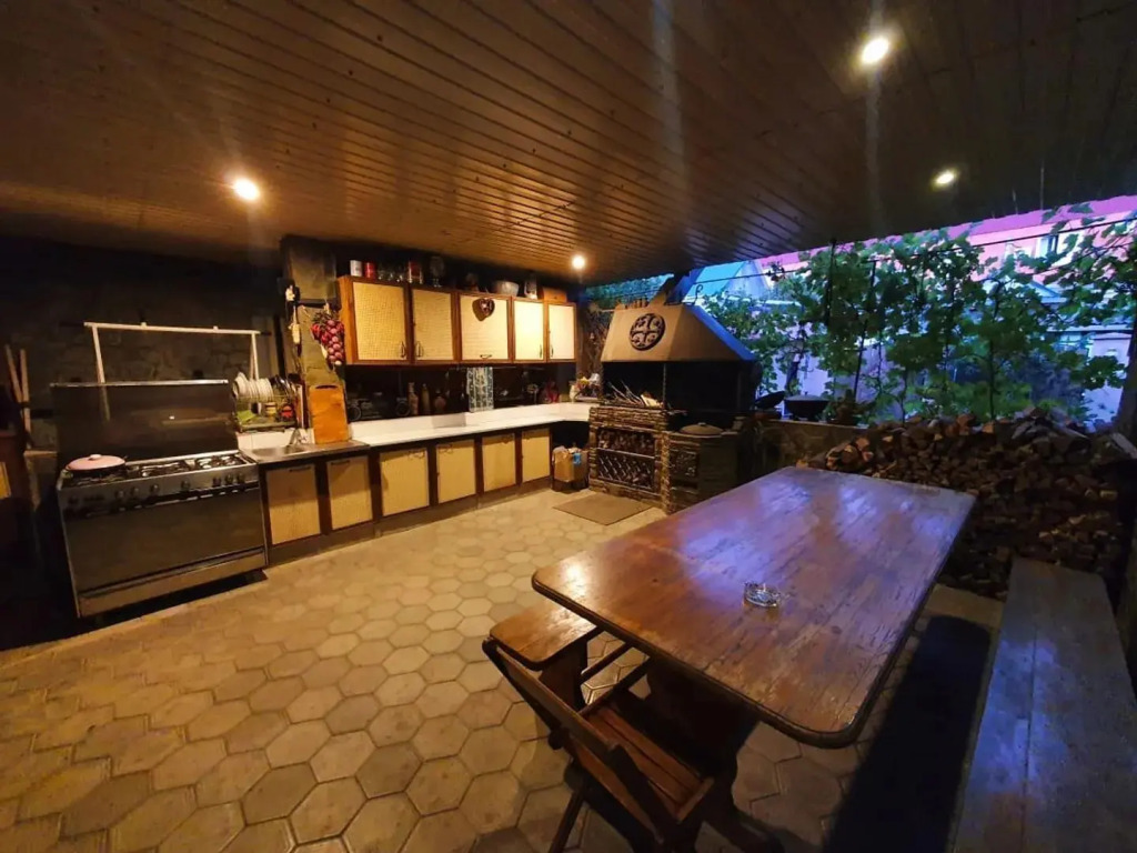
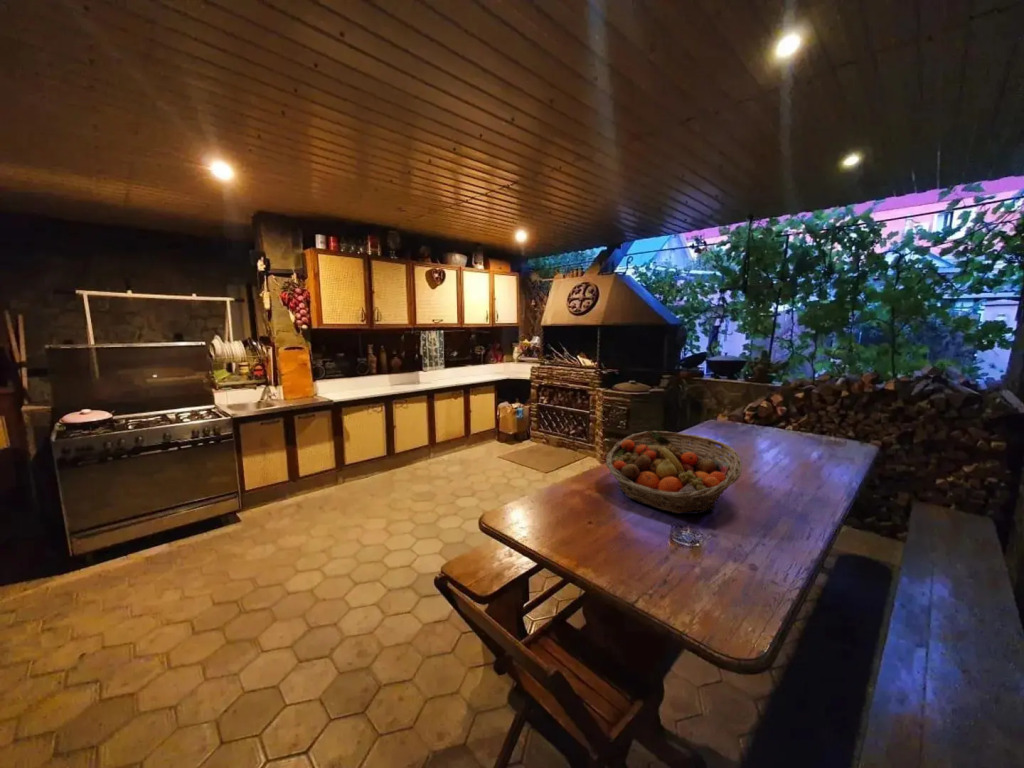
+ fruit basket [605,430,743,515]
